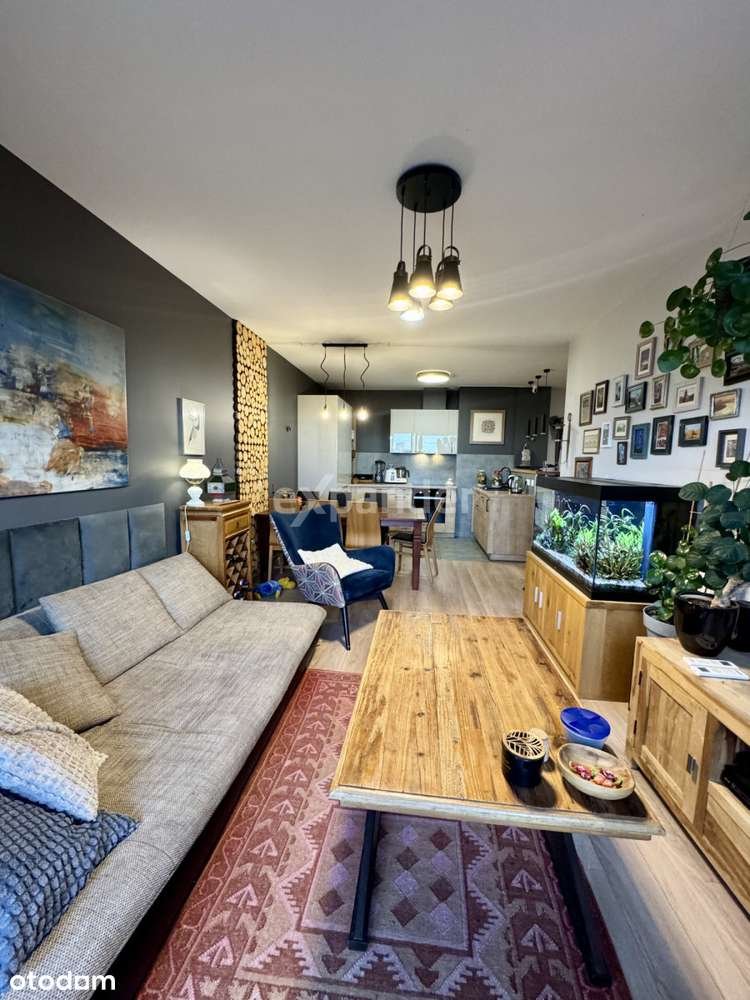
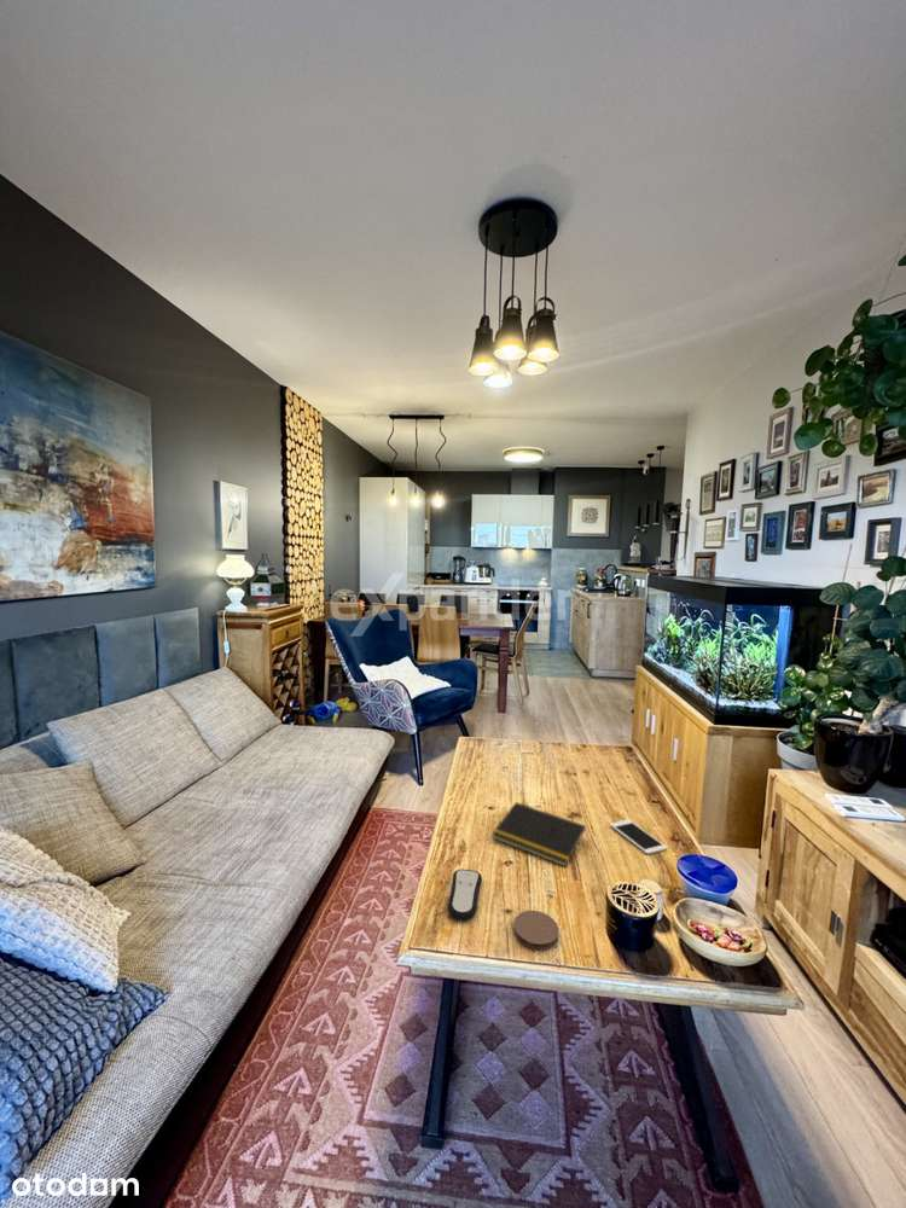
+ remote control [447,869,483,922]
+ notepad [490,801,587,867]
+ cell phone [609,819,668,855]
+ coaster [512,910,559,952]
